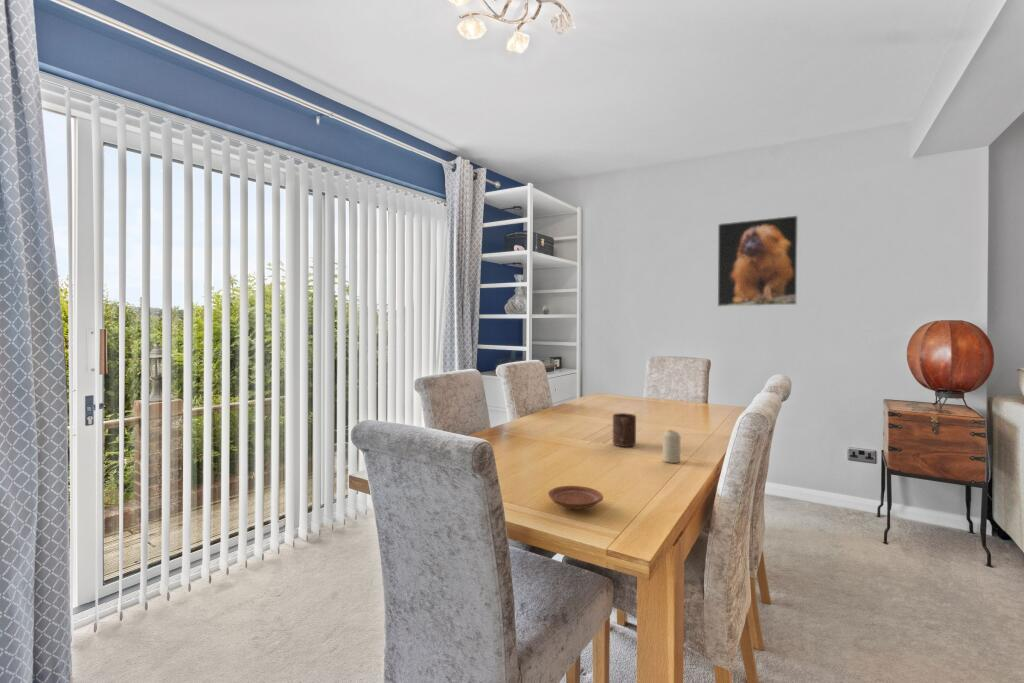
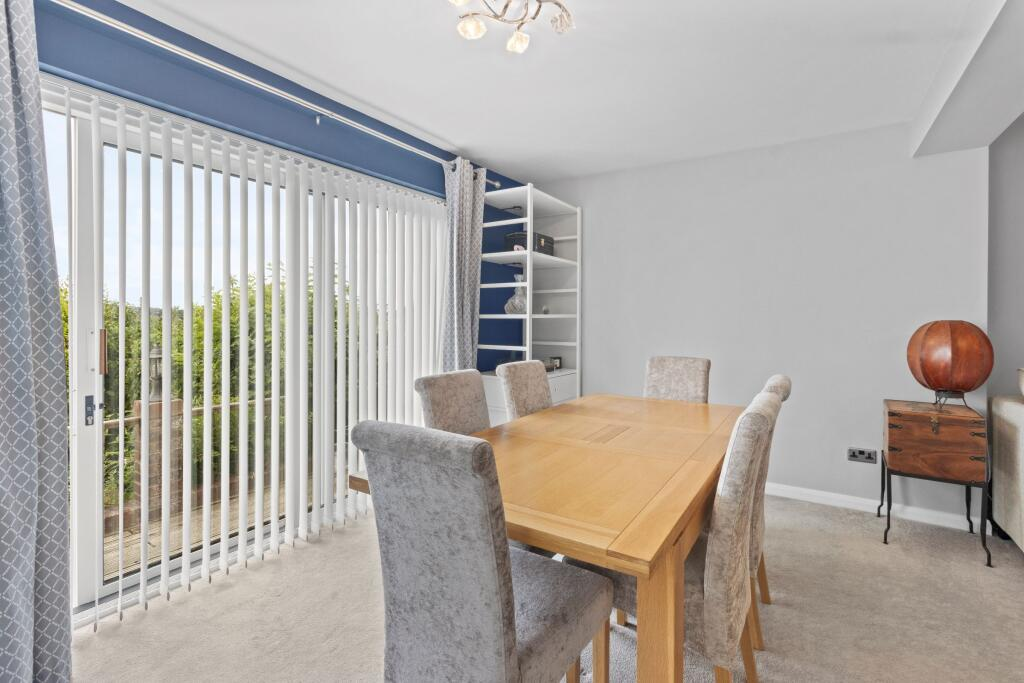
- cup [612,412,637,448]
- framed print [716,214,799,308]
- candle [662,429,681,464]
- plate [547,485,604,511]
